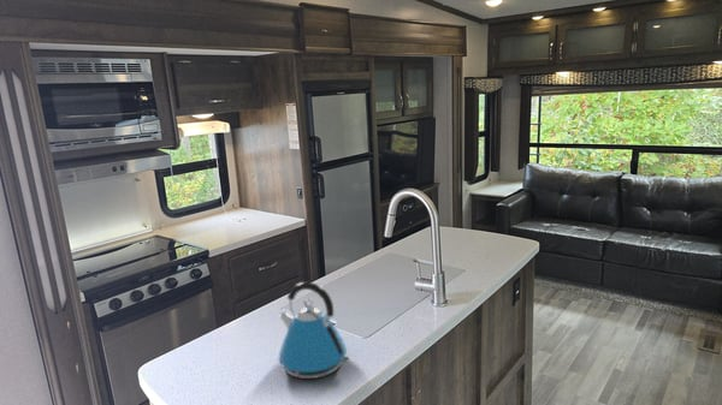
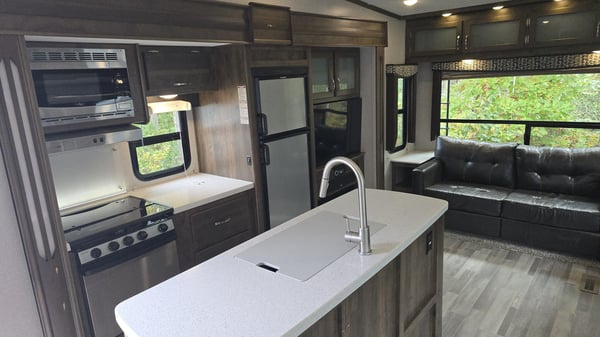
- kettle [278,281,351,380]
